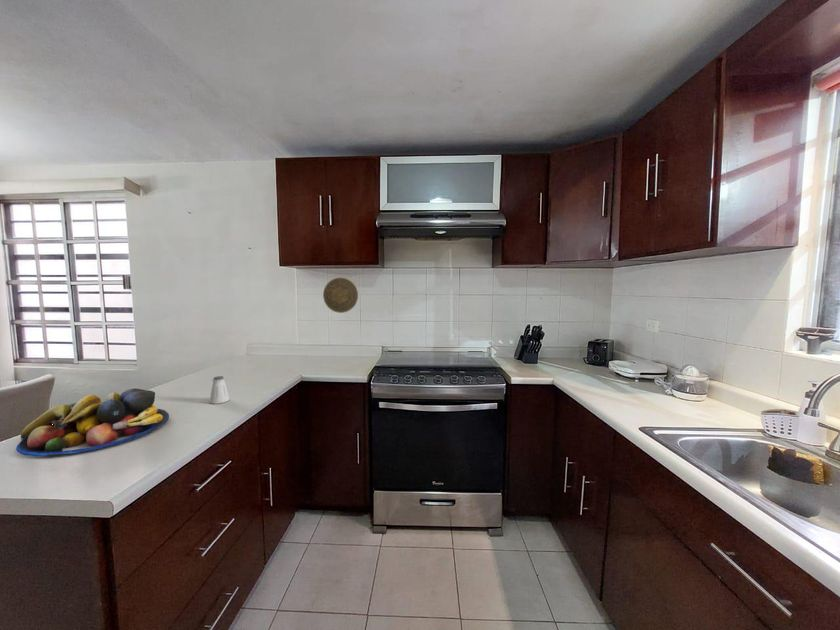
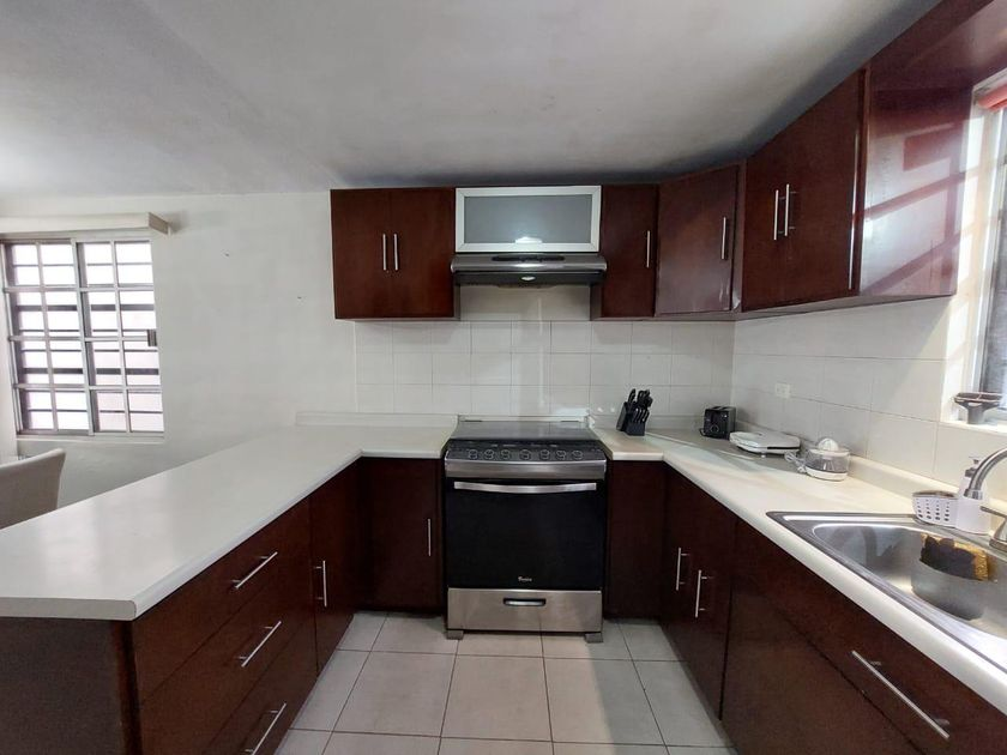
- decorative plate [322,277,359,314]
- fruit bowl [15,388,170,458]
- saltshaker [208,375,230,405]
